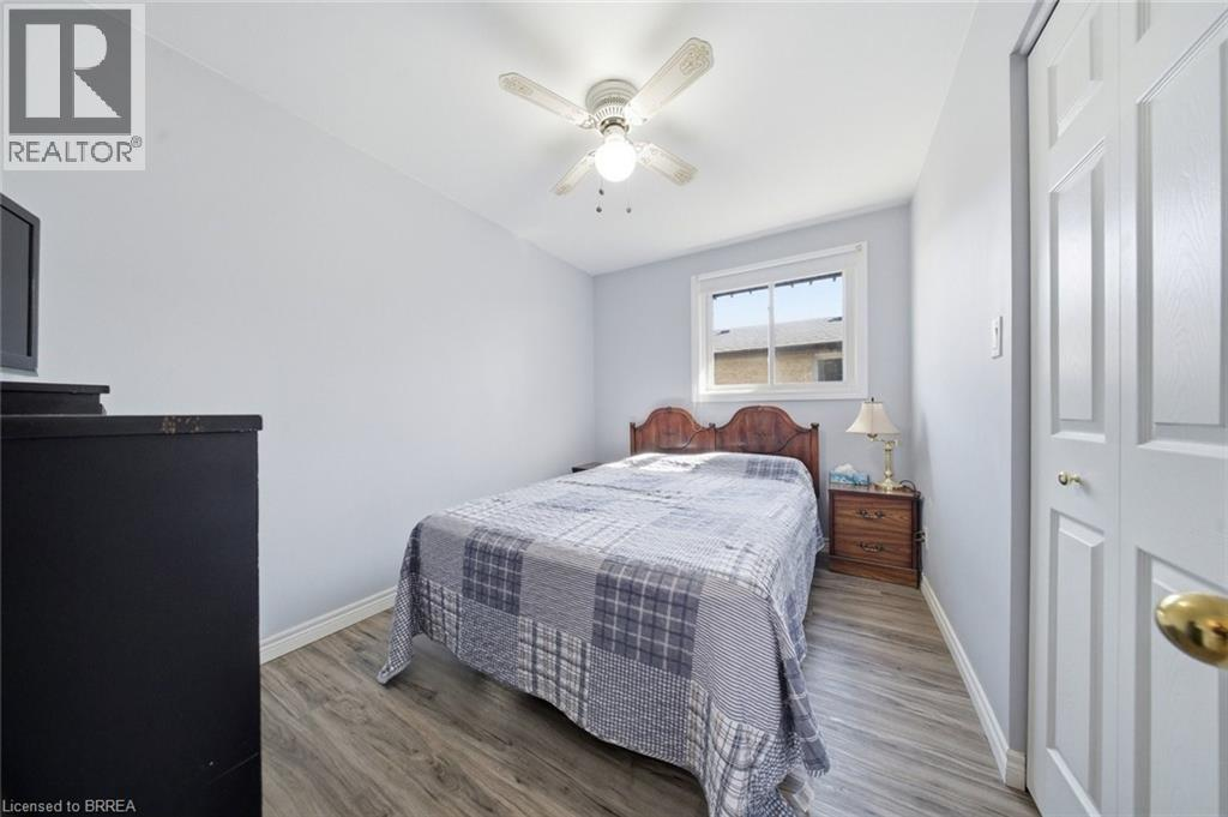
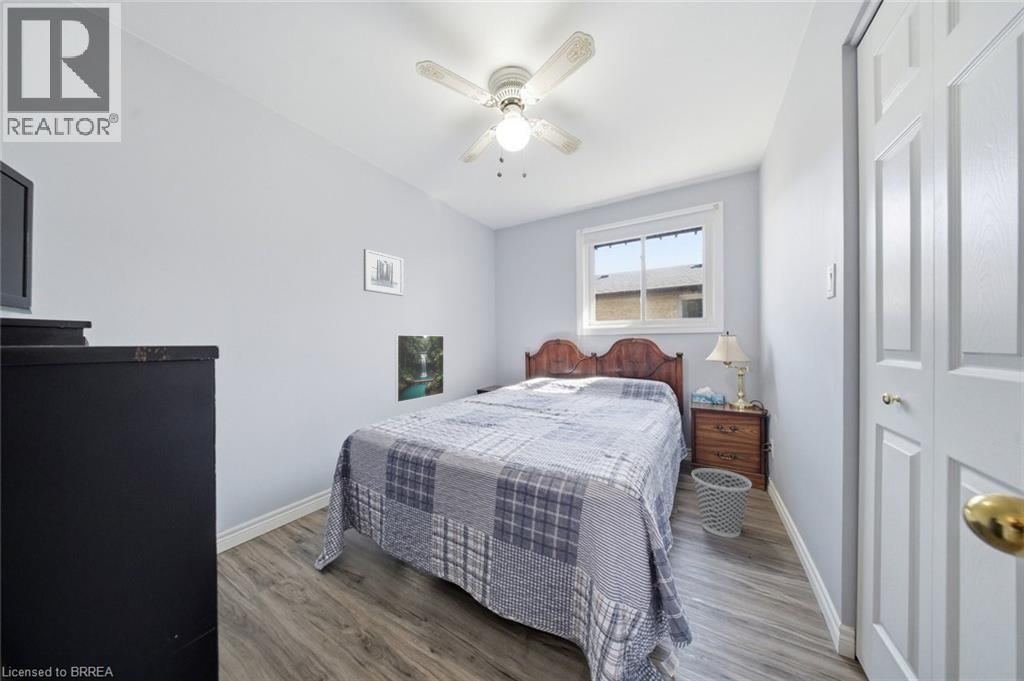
+ wastebasket [691,467,753,539]
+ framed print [394,334,445,404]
+ wall art [363,248,404,297]
